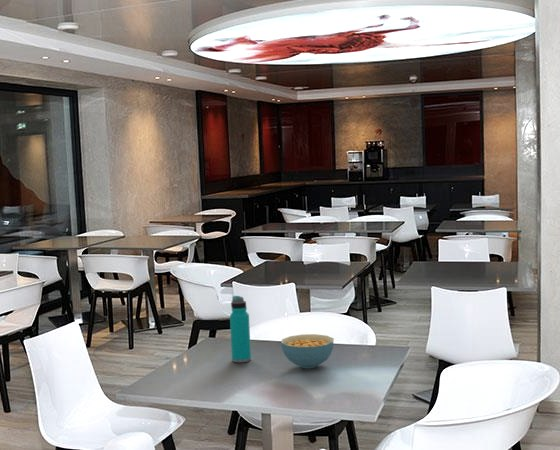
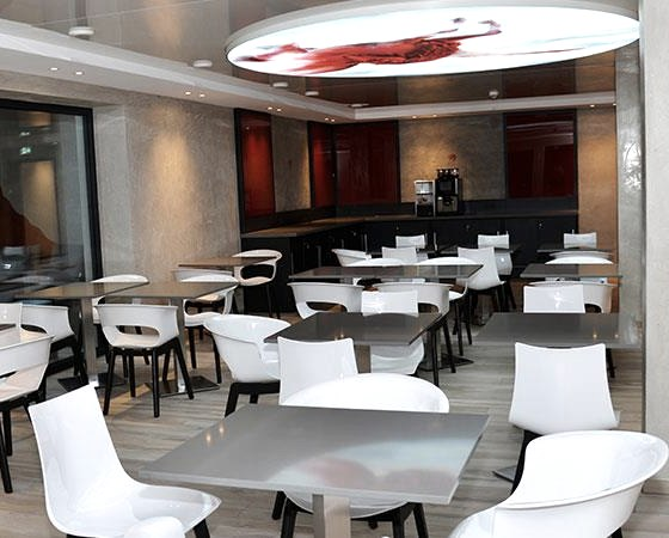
- cereal bowl [280,333,335,369]
- water bottle [229,295,252,363]
